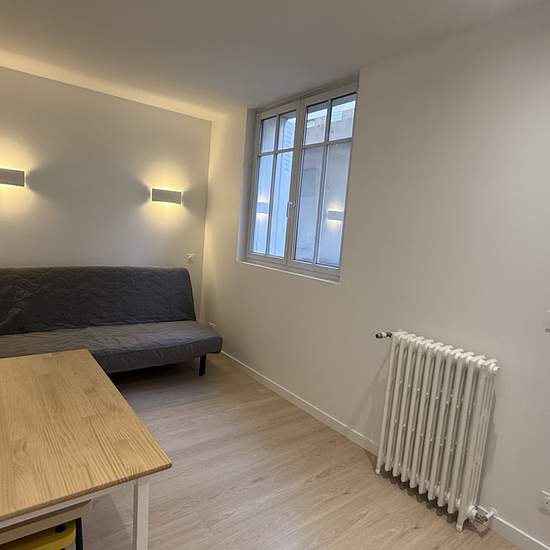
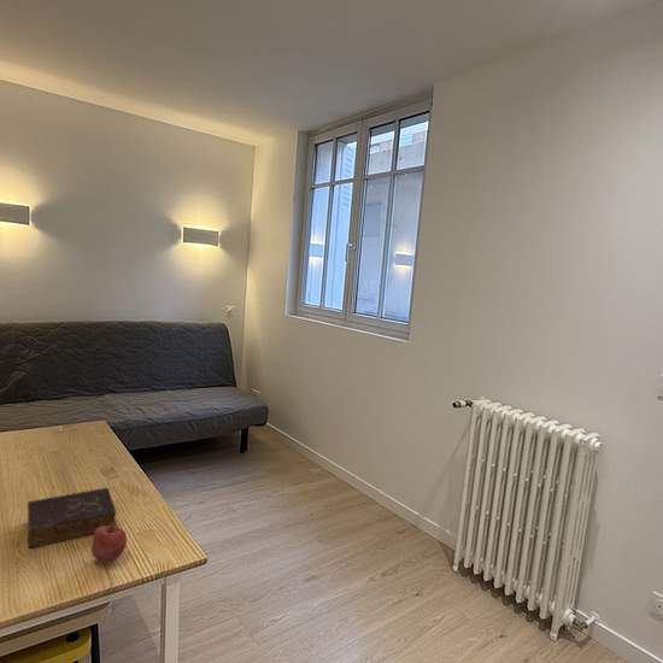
+ apple [90,523,128,562]
+ book [27,486,118,550]
